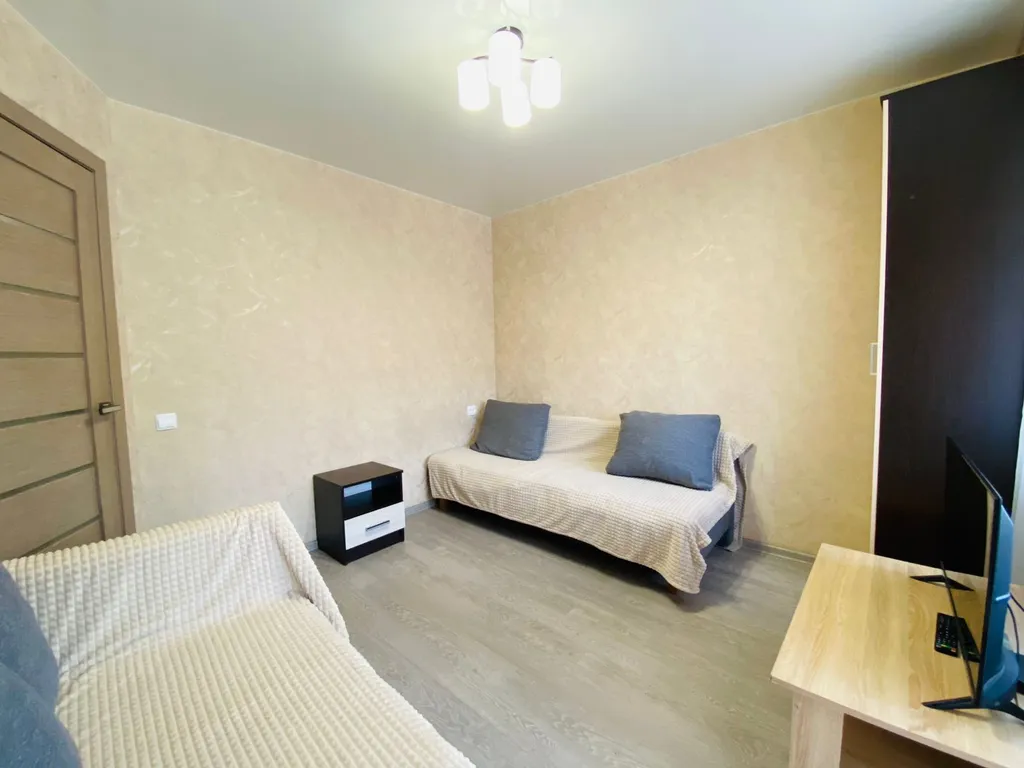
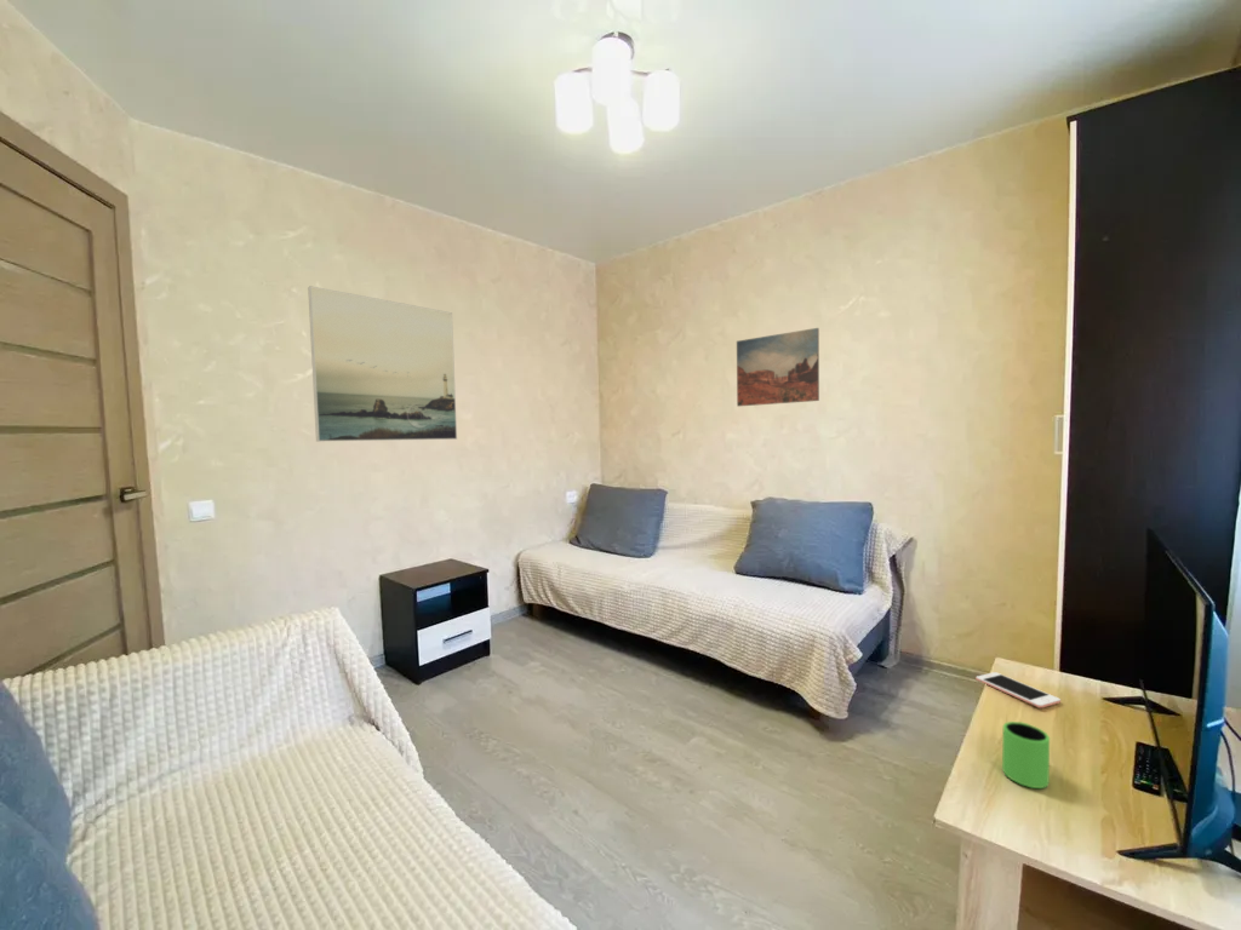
+ mug [1001,721,1051,790]
+ cell phone [974,671,1062,710]
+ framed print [307,285,458,443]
+ wall art [736,327,820,408]
